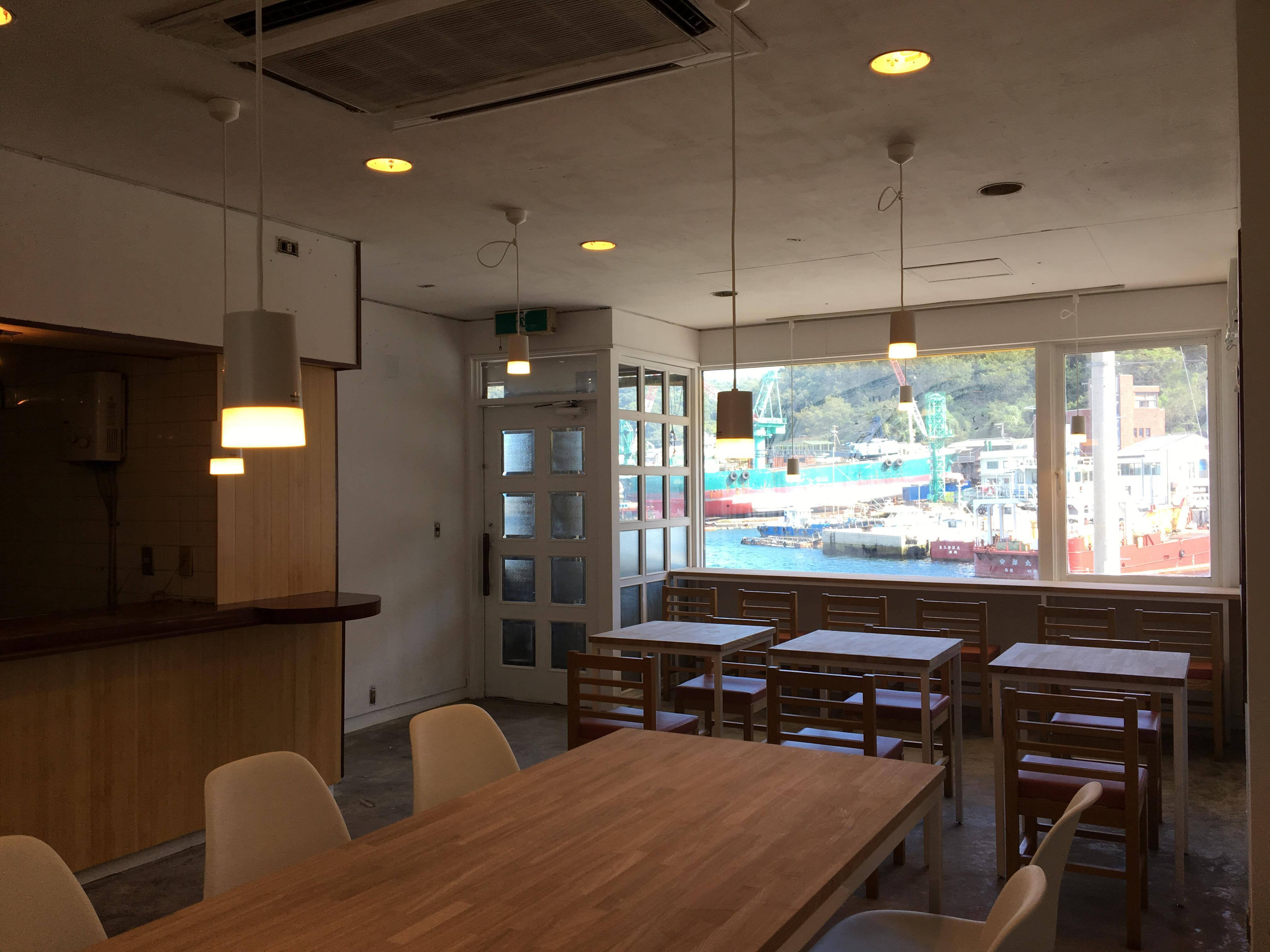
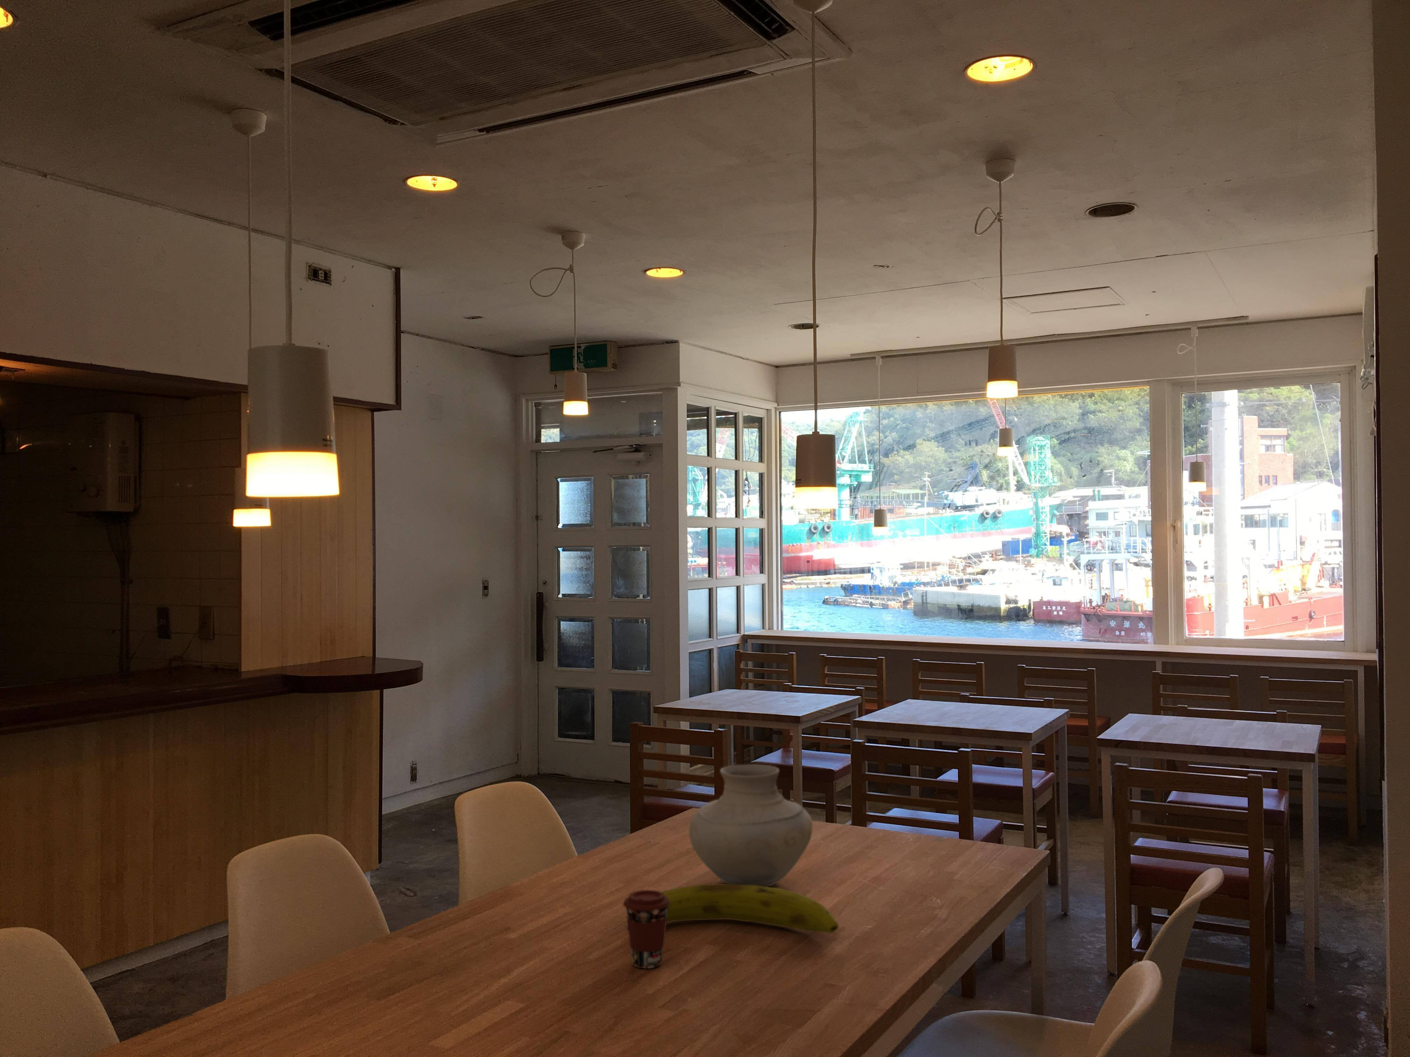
+ coffee cup [623,889,671,969]
+ fruit [626,884,839,934]
+ vase [689,764,813,887]
